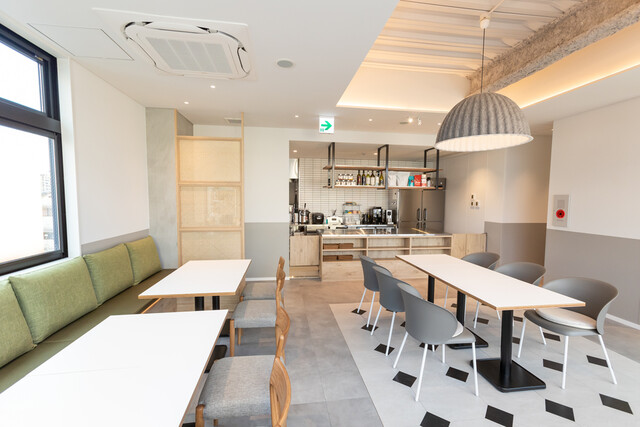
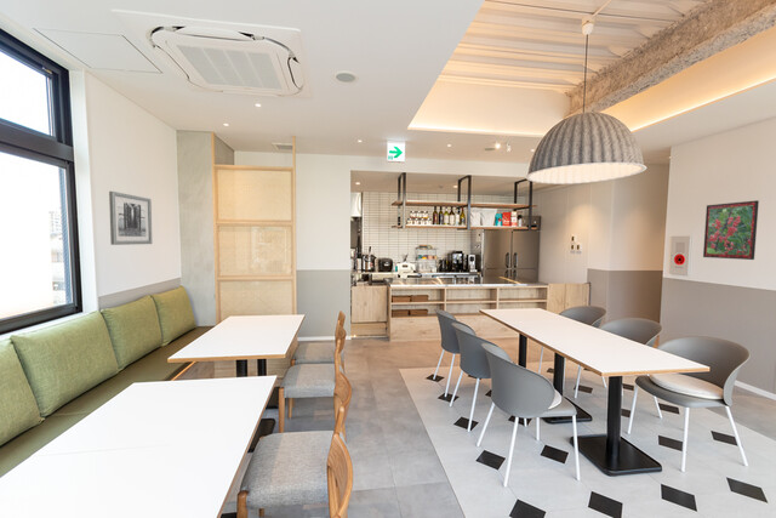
+ wall art [108,190,153,246]
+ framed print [702,199,760,261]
